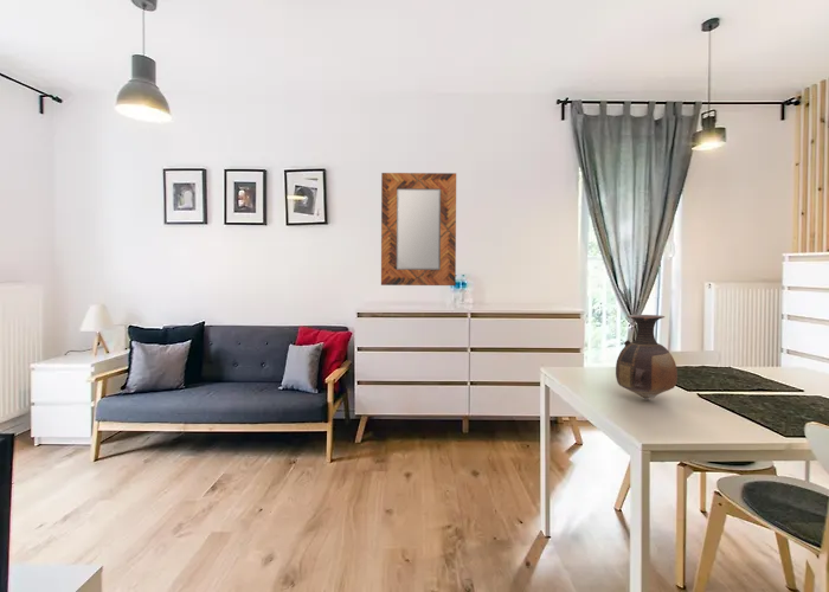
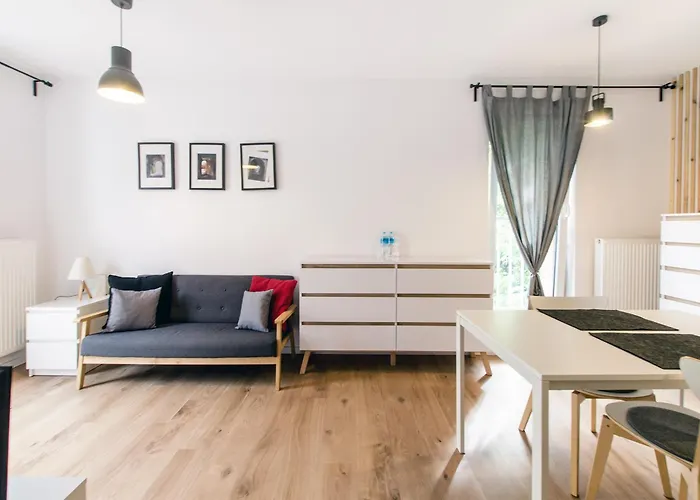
- home mirror [380,172,457,287]
- vase [615,314,679,399]
